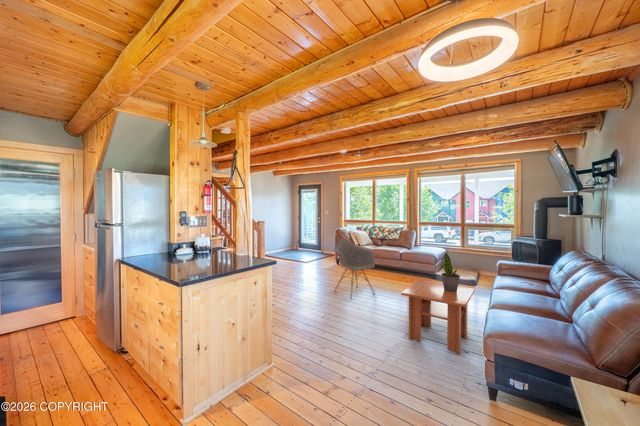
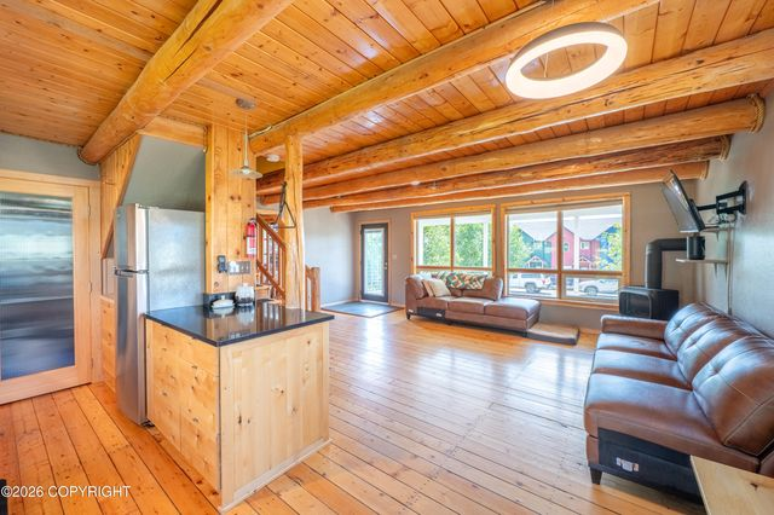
- coffee table [400,279,475,355]
- potted plant [440,252,461,292]
- armchair [332,238,376,300]
